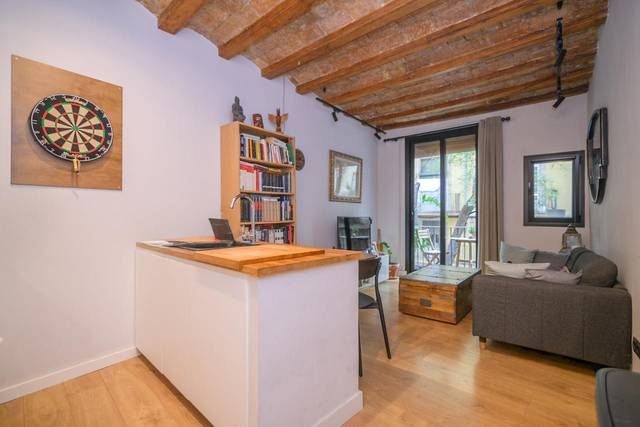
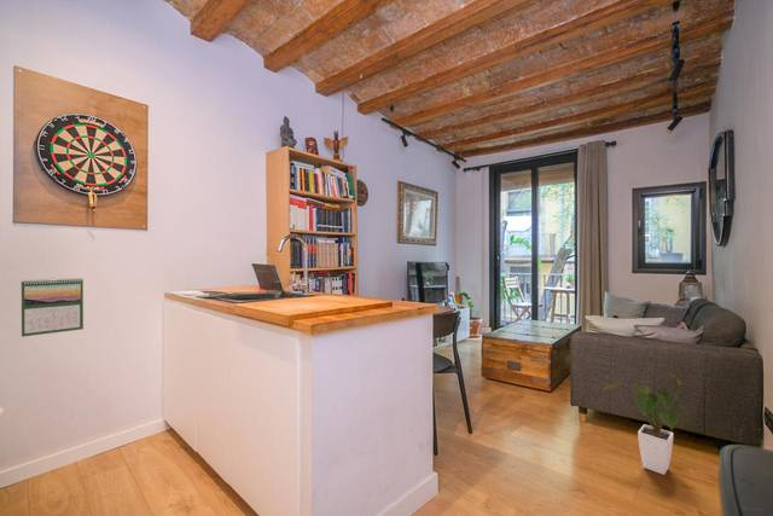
+ house plant [601,373,687,476]
+ calendar [21,277,85,338]
